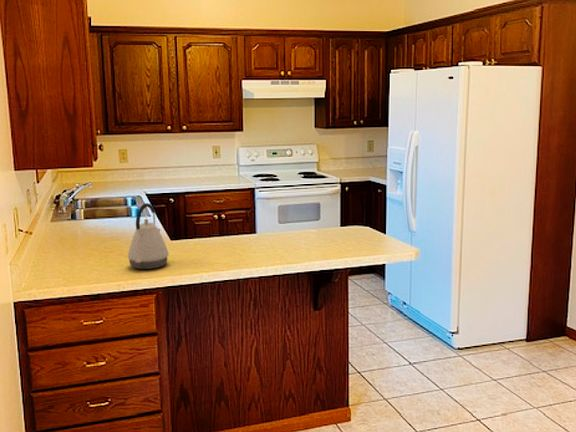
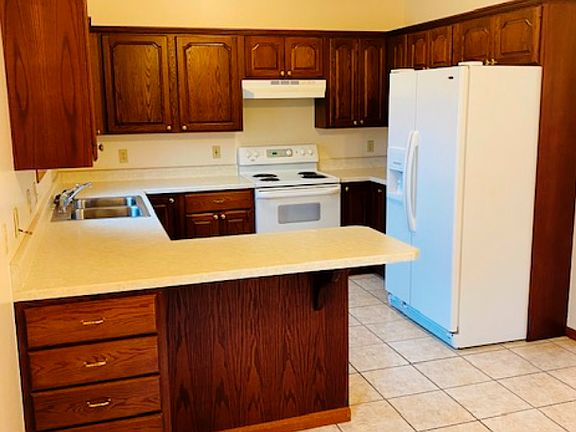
- kettle [127,202,170,270]
